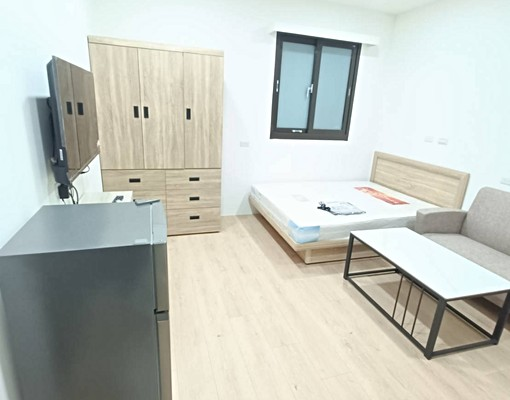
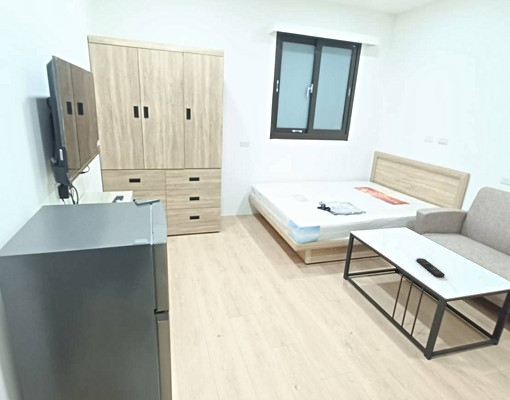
+ remote control [415,257,446,278]
